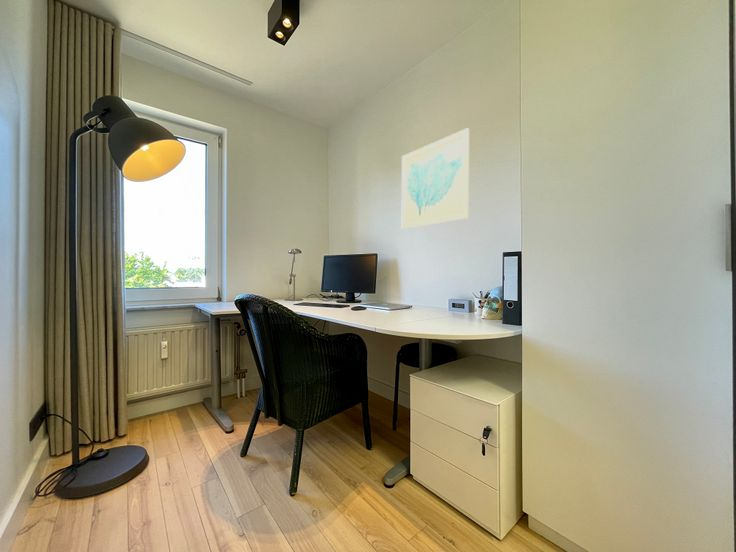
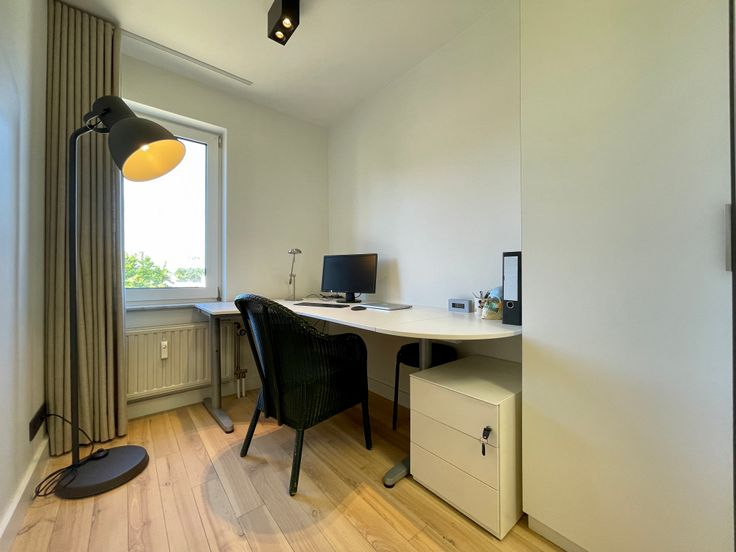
- wall art [401,127,470,230]
